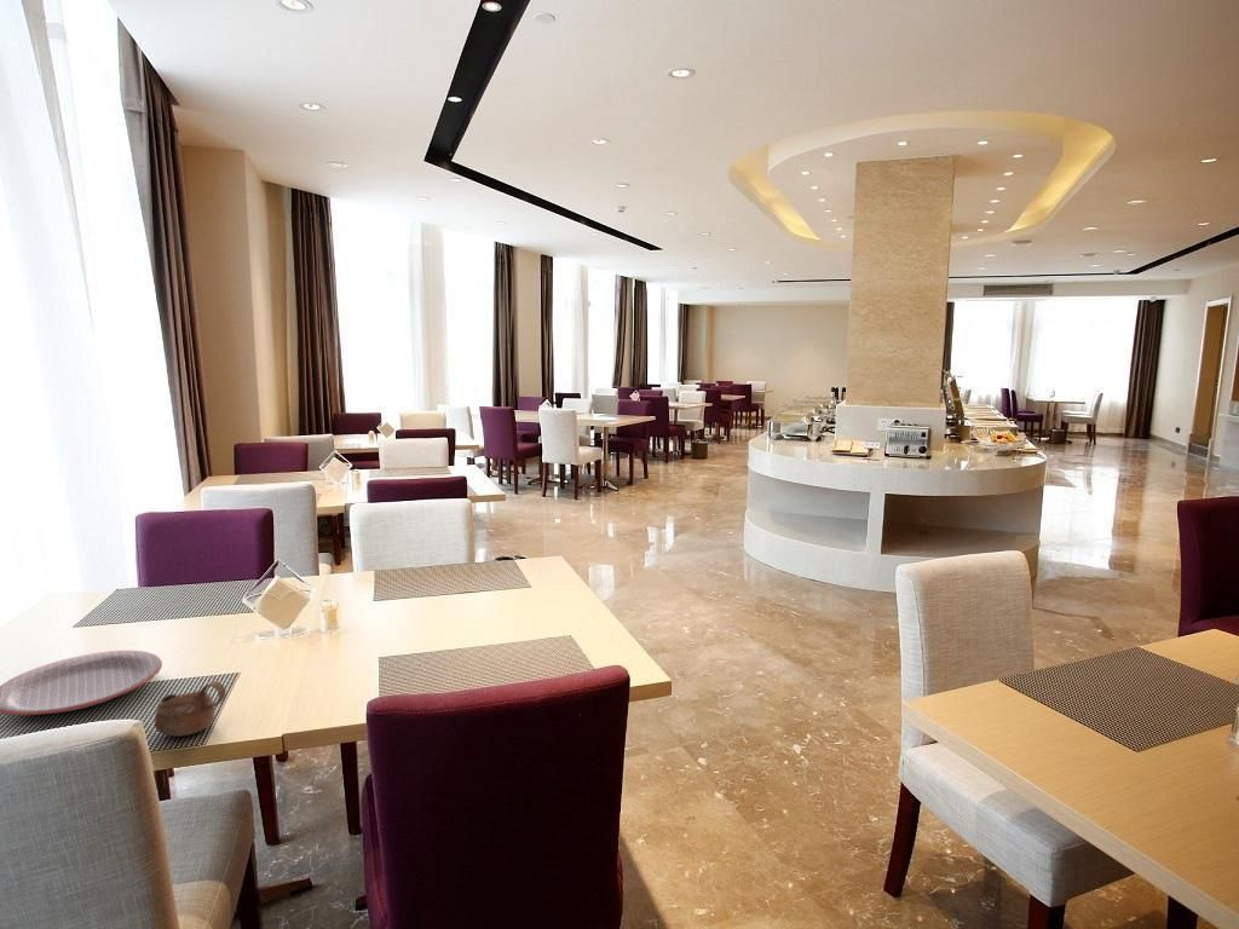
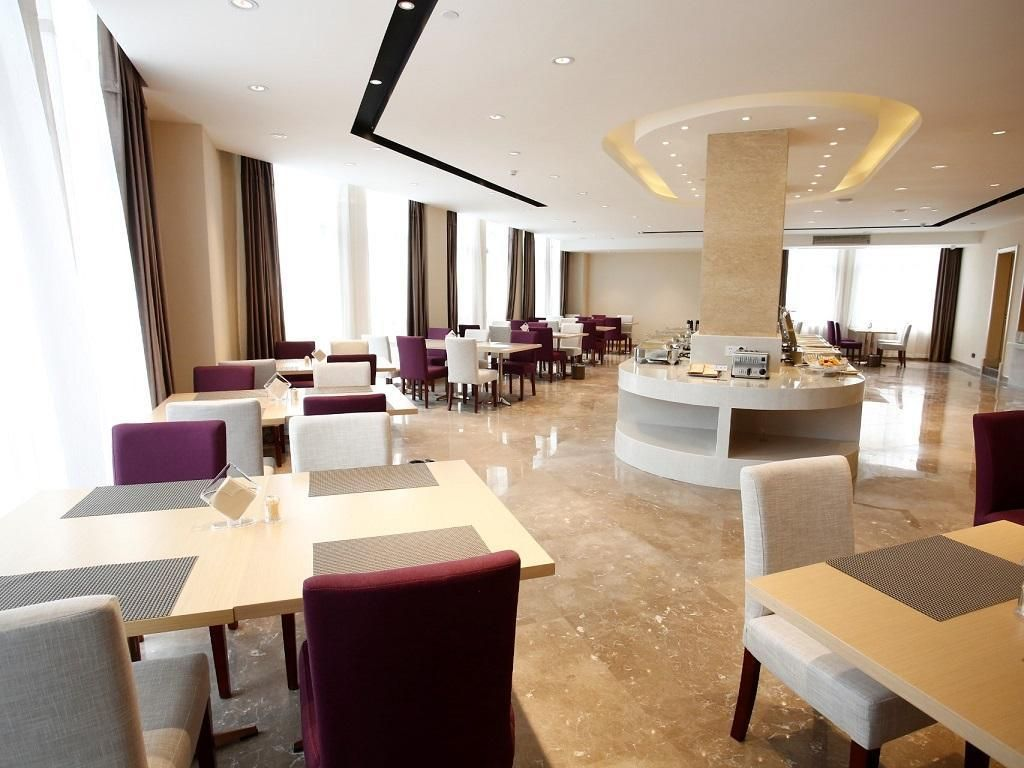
- plate [0,650,163,716]
- cup [154,680,227,738]
